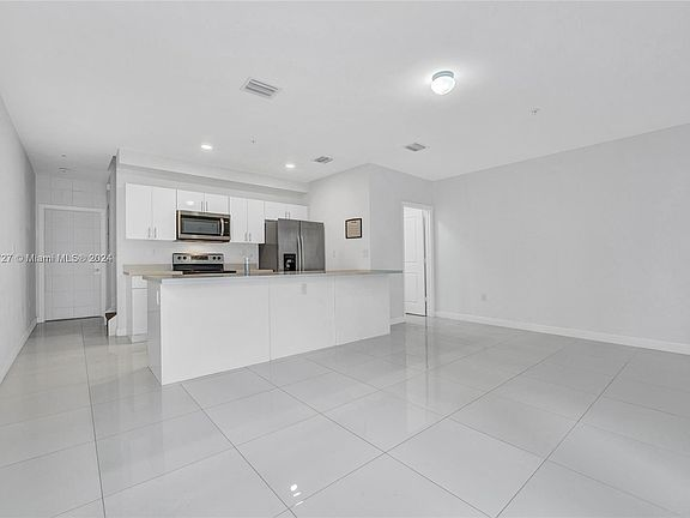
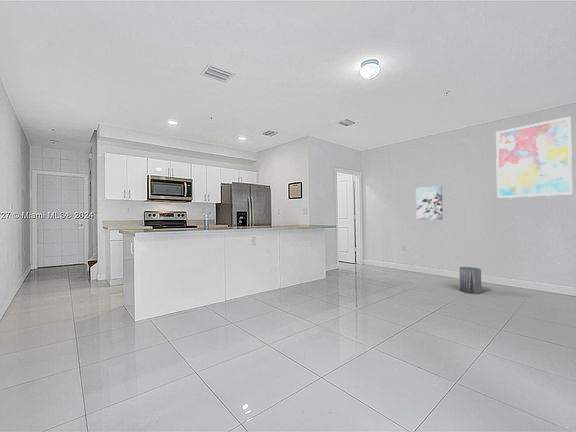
+ trash can [459,266,482,295]
+ wall art [495,116,573,199]
+ wall art [415,185,444,221]
